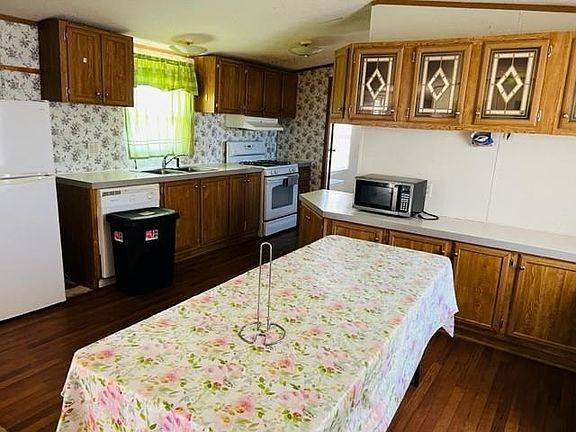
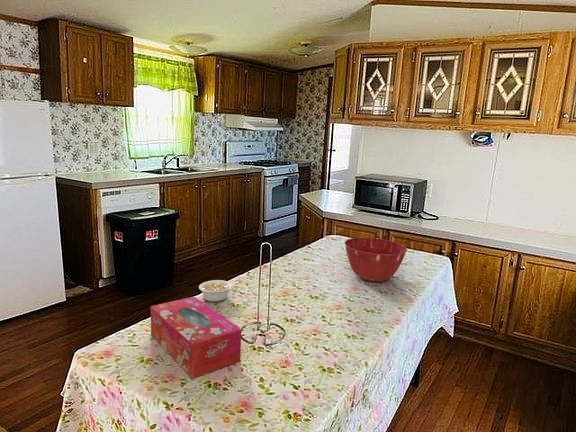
+ mixing bowl [344,237,408,283]
+ legume [198,279,240,303]
+ tissue box [150,296,242,379]
